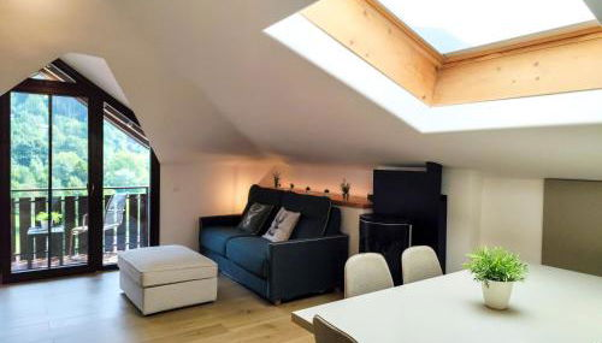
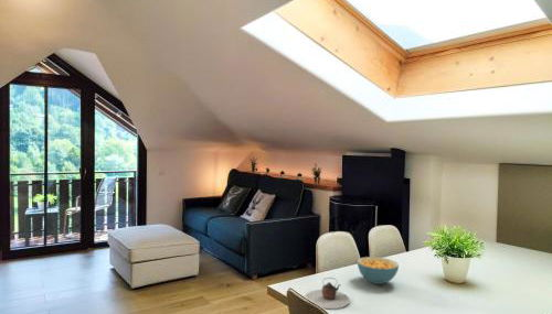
+ teapot [305,277,351,310]
+ cereal bowl [355,256,400,285]
